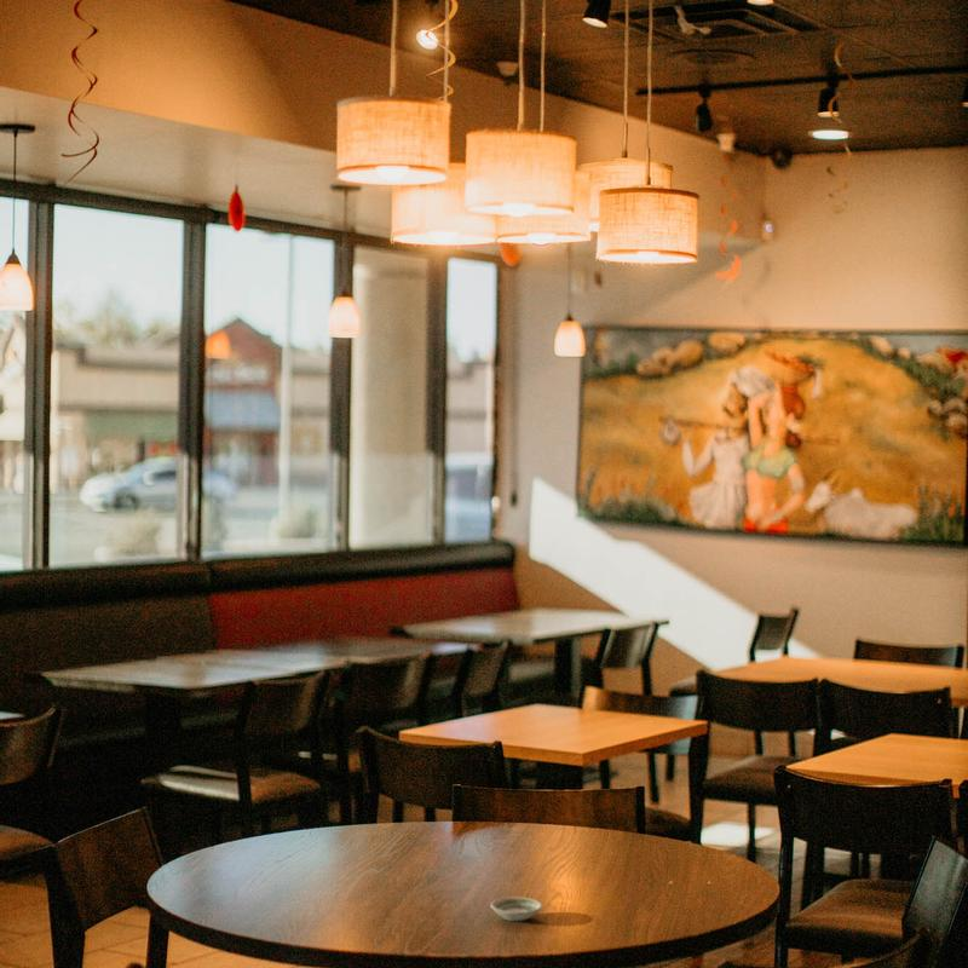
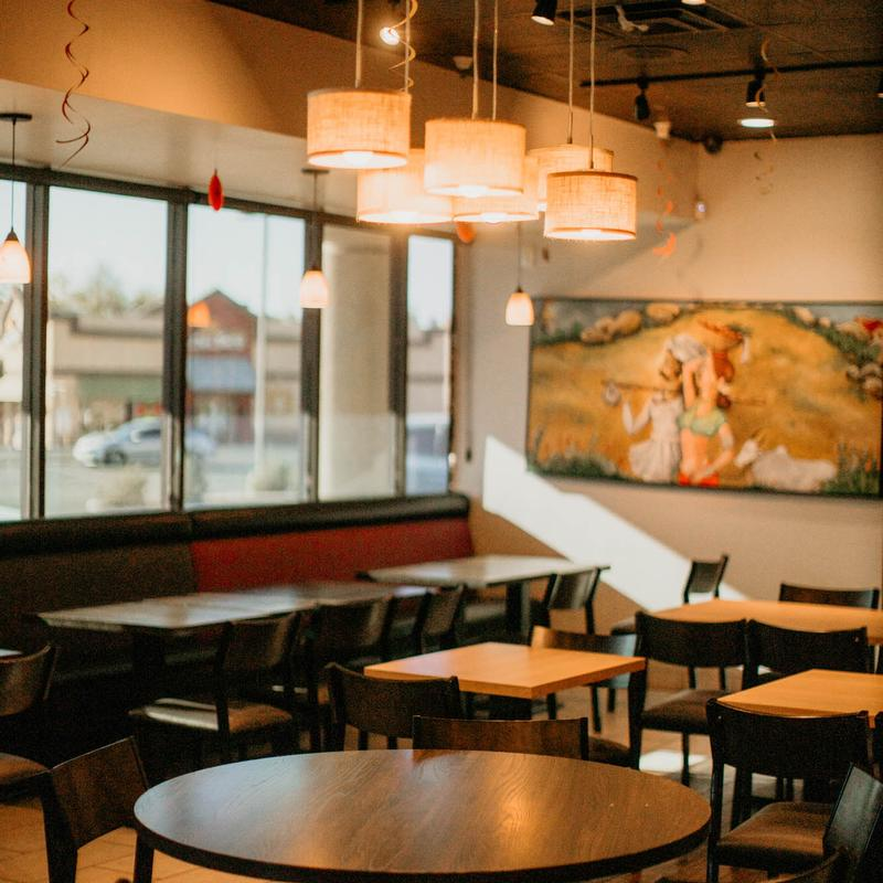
- saucer [489,897,543,922]
